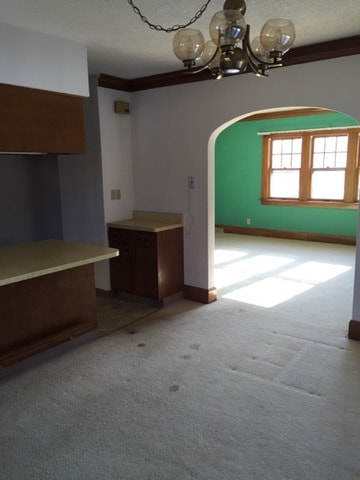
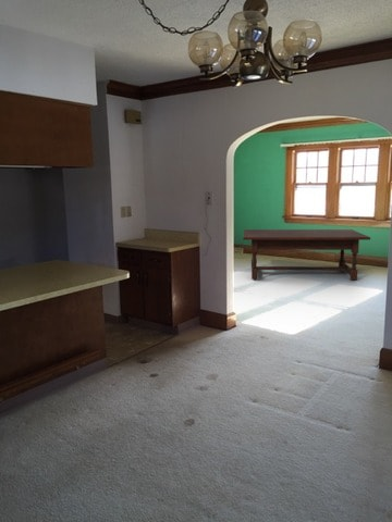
+ dining table [242,228,371,282]
